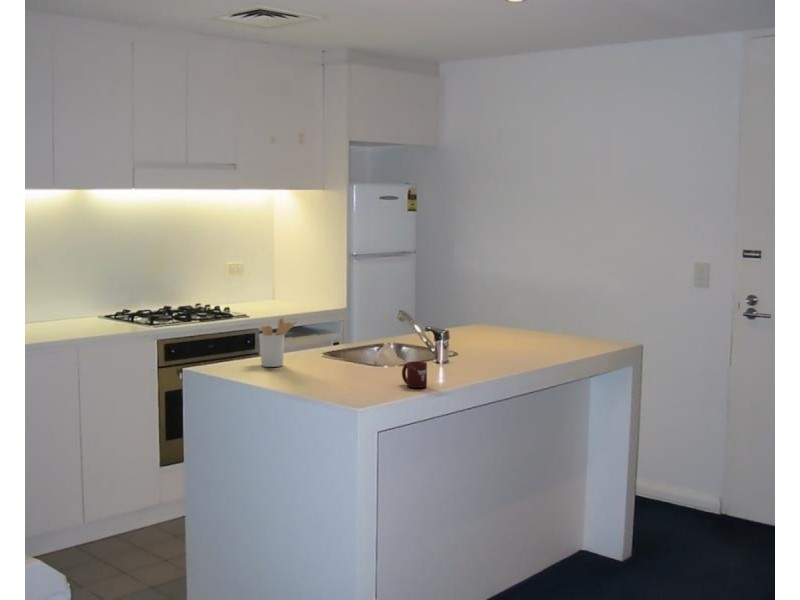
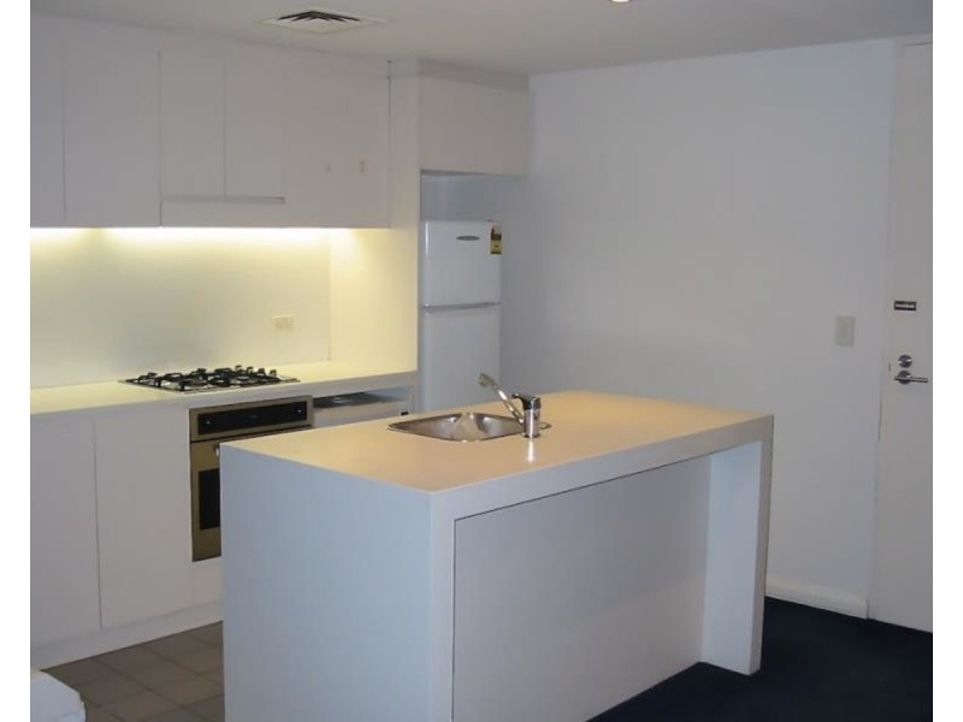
- cup [401,361,428,389]
- utensil holder [258,317,297,368]
